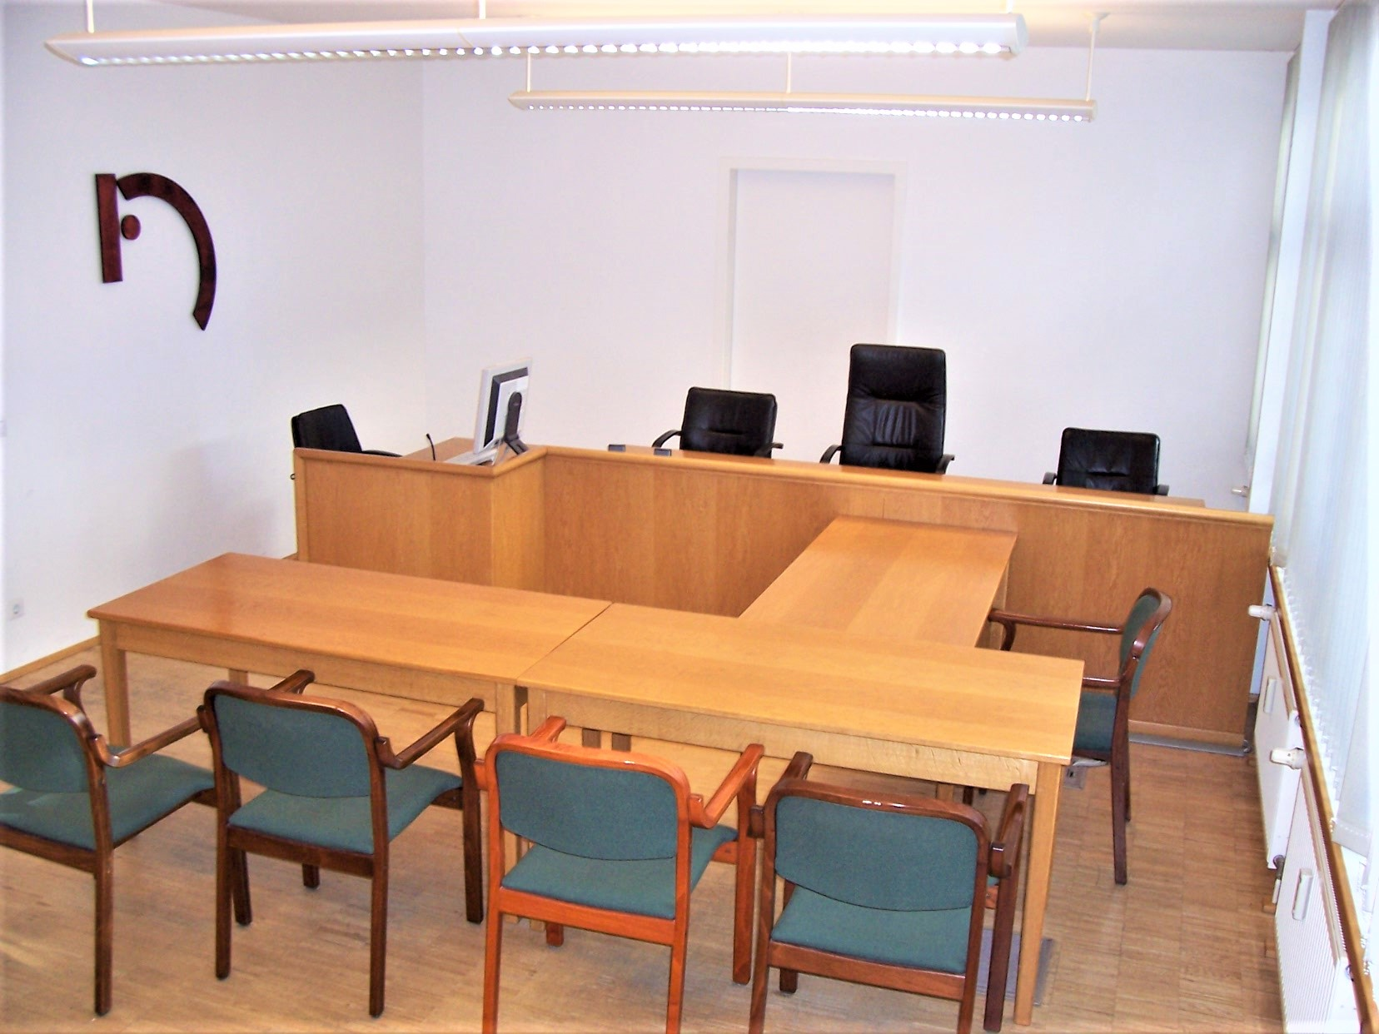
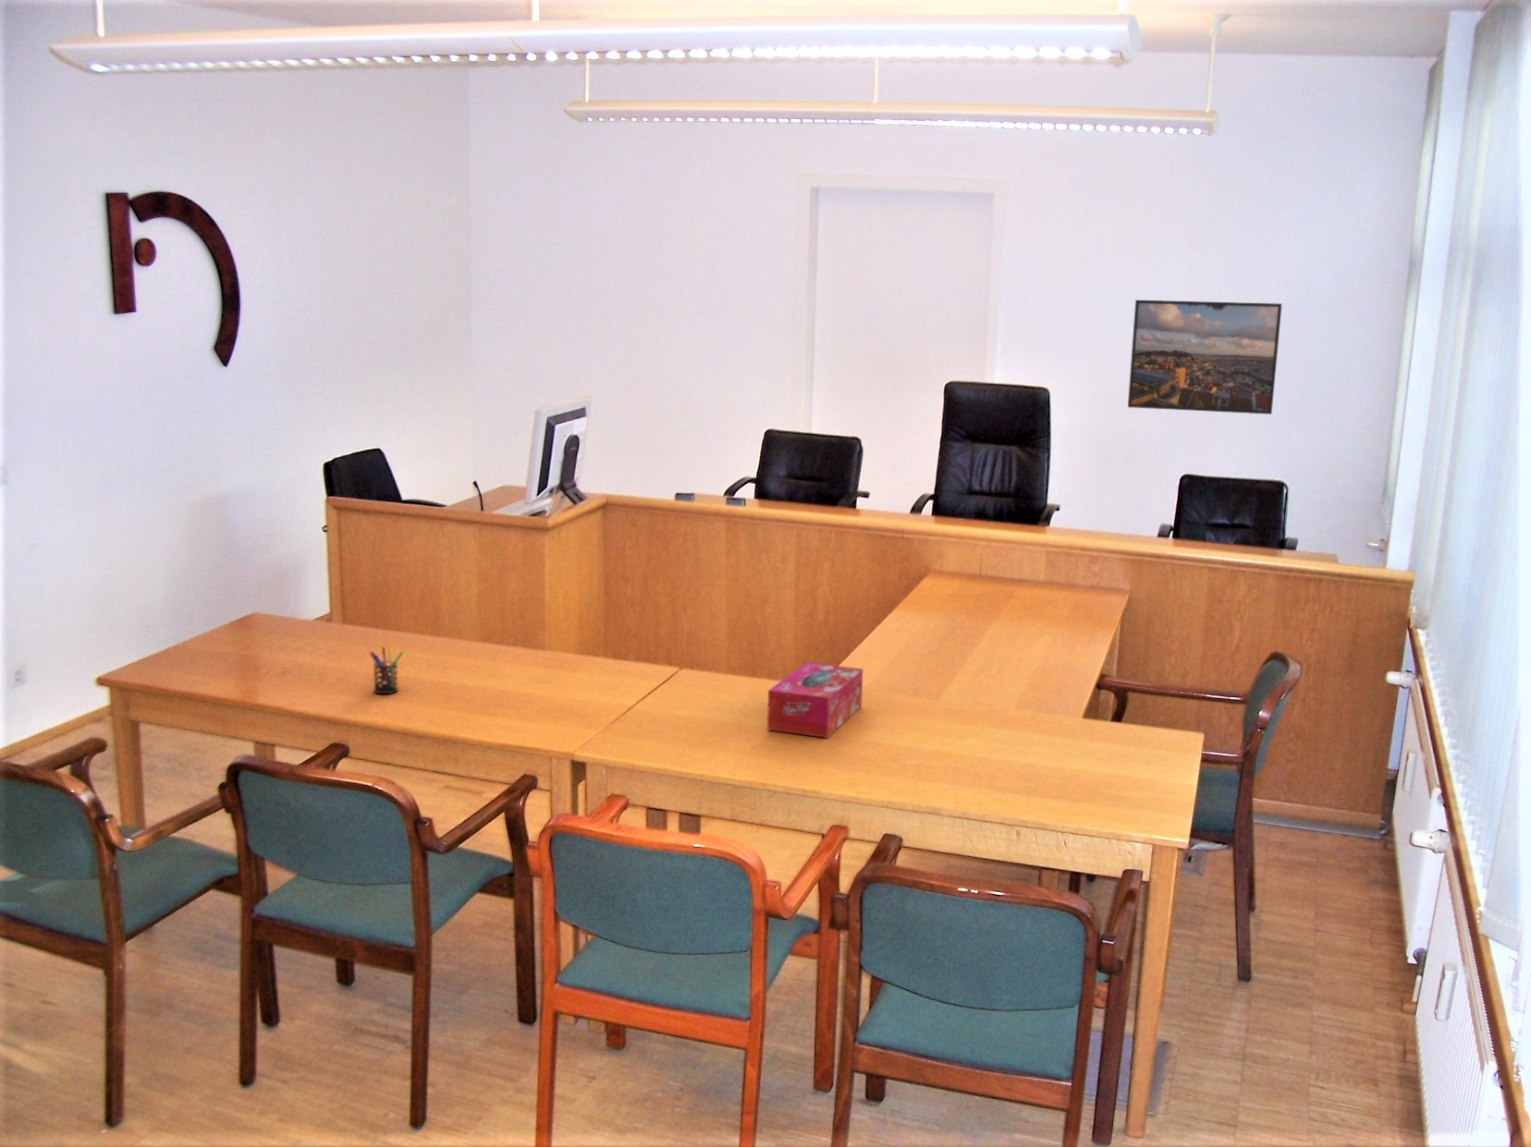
+ tissue box [767,661,863,739]
+ pen holder [369,645,404,694]
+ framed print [1127,299,1283,416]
